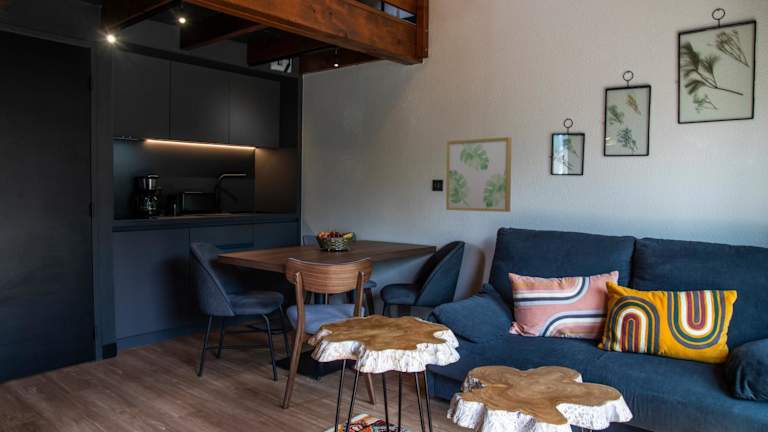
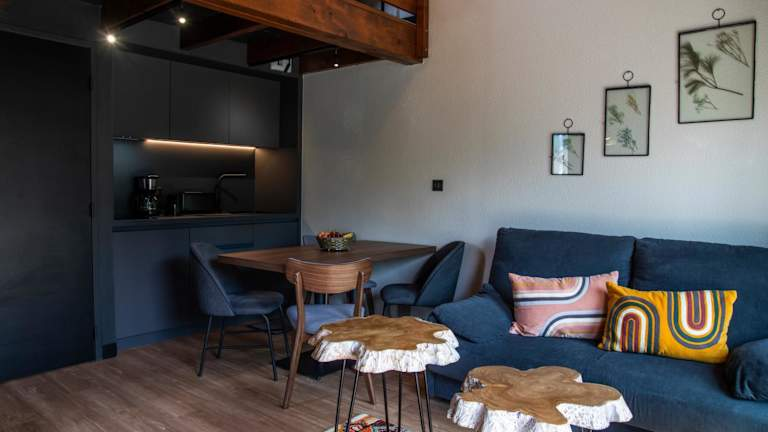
- wall art [445,136,513,213]
